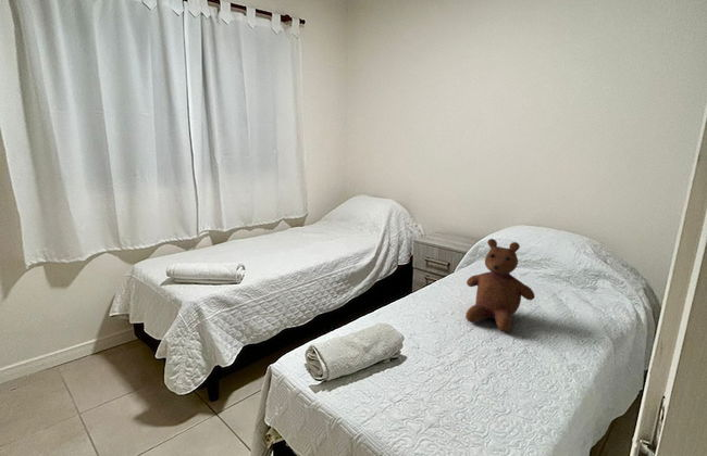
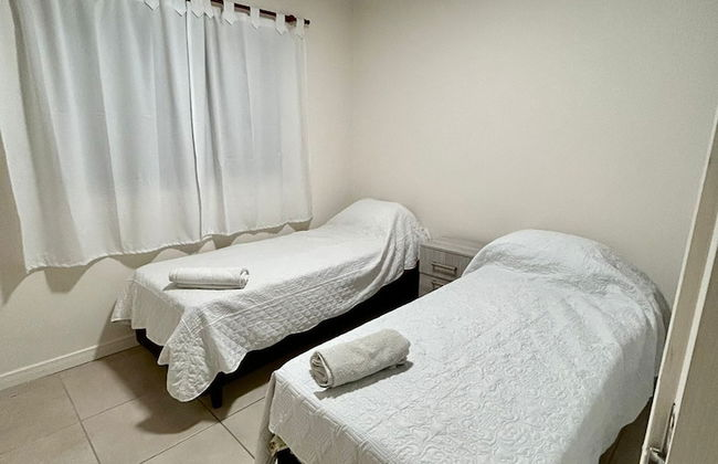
- teddy bear [464,238,535,332]
